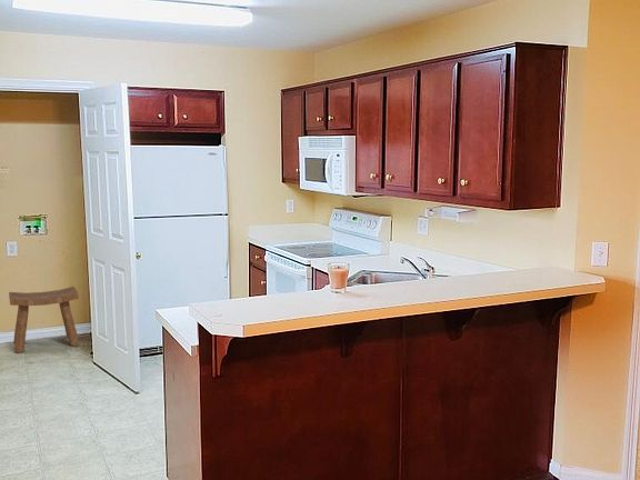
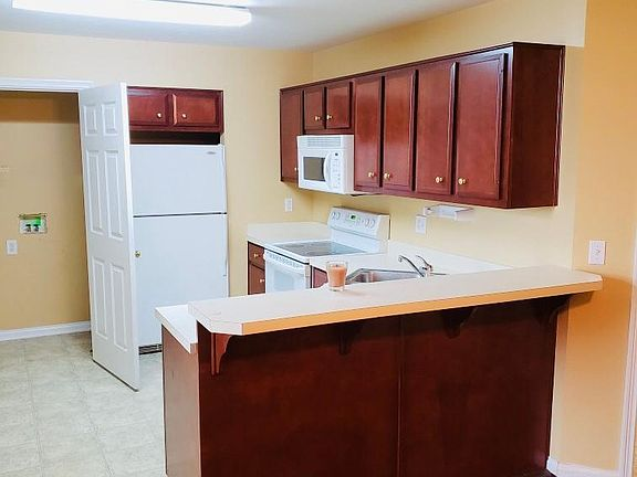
- stool [8,286,80,354]
